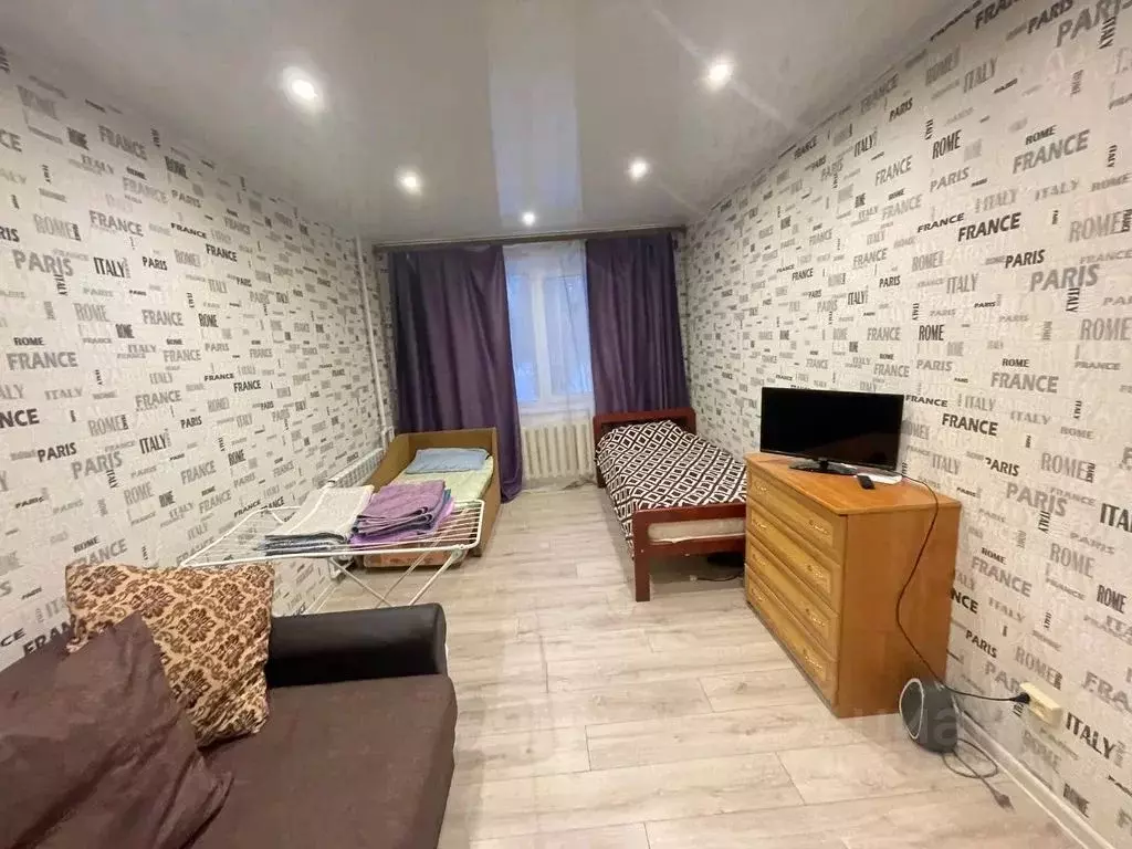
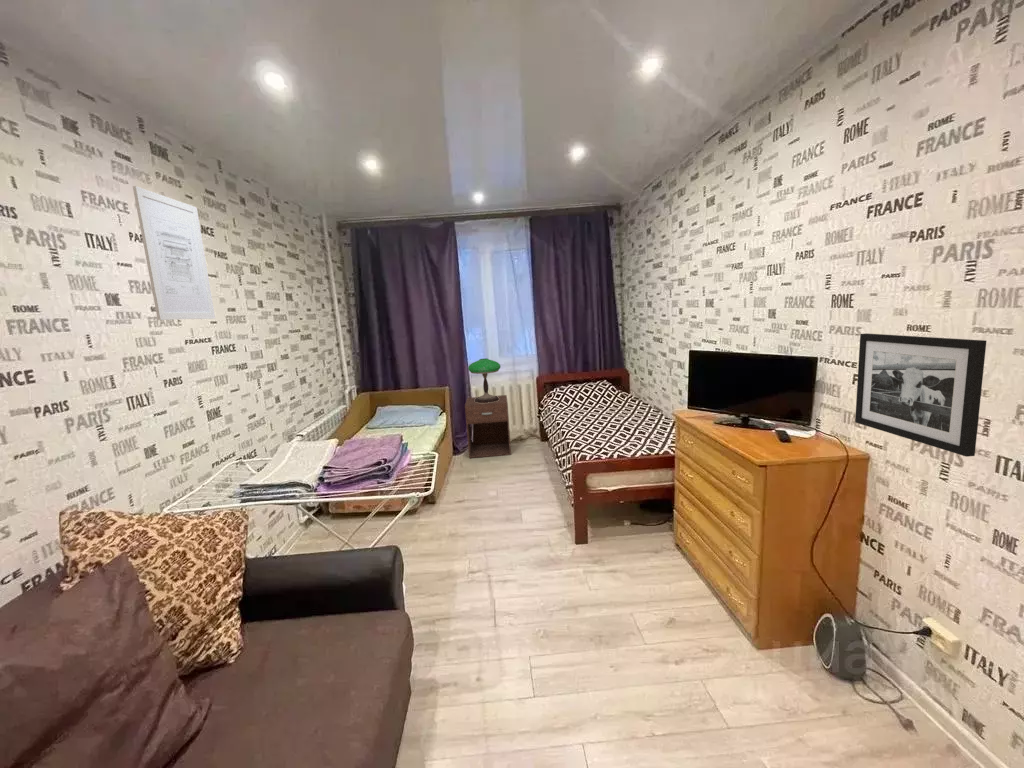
+ nightstand [464,394,512,459]
+ wall art [132,185,216,321]
+ picture frame [854,332,987,458]
+ table lamp [467,357,502,403]
